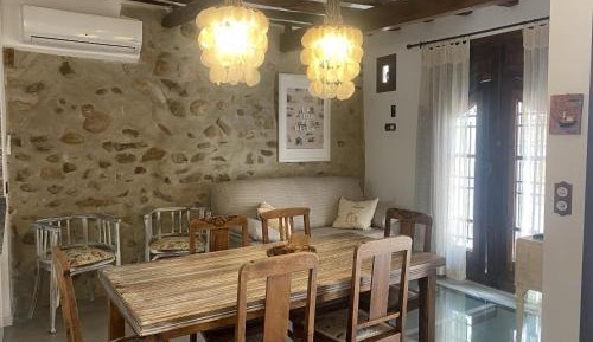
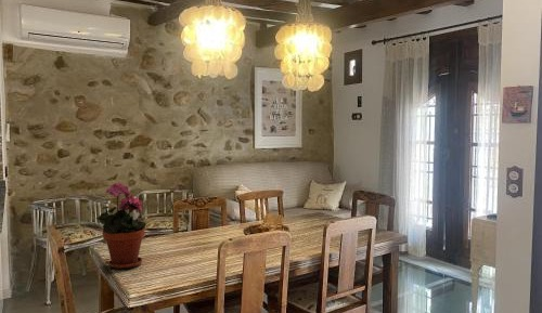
+ potted plant [95,182,147,270]
